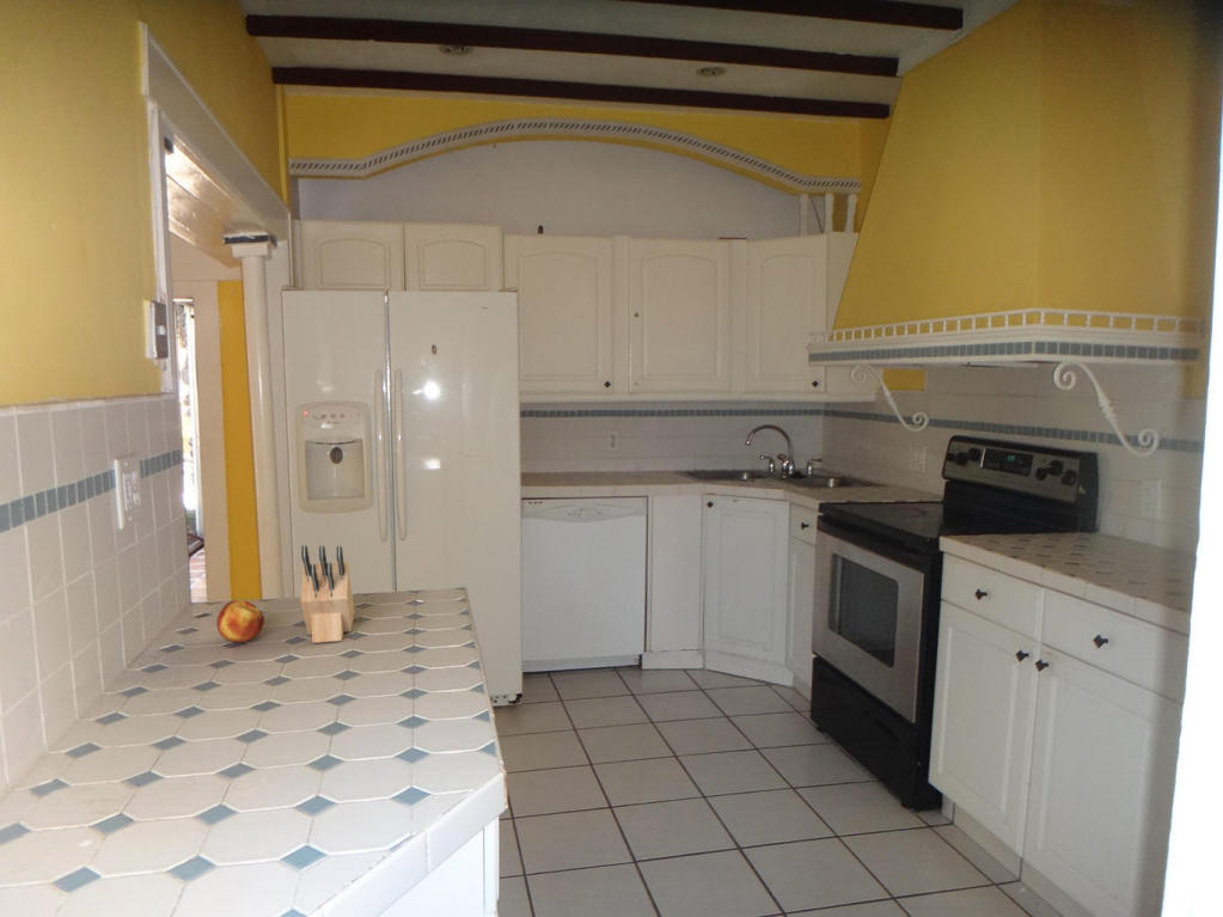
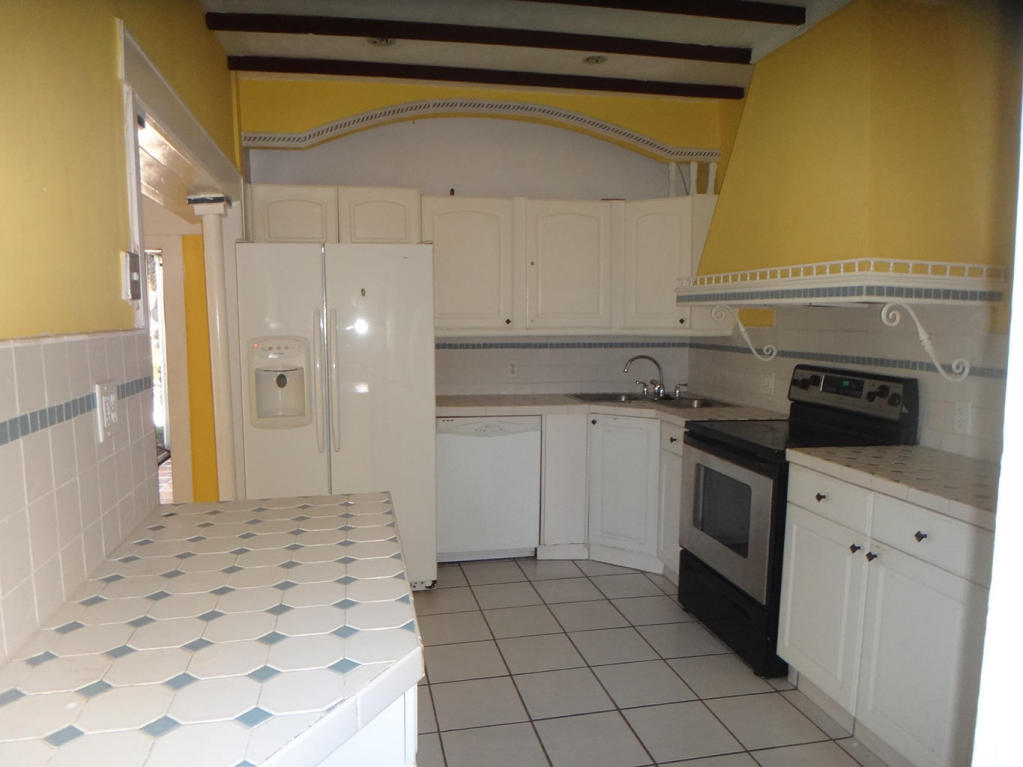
- knife block [300,544,355,644]
- fruit [215,599,265,643]
